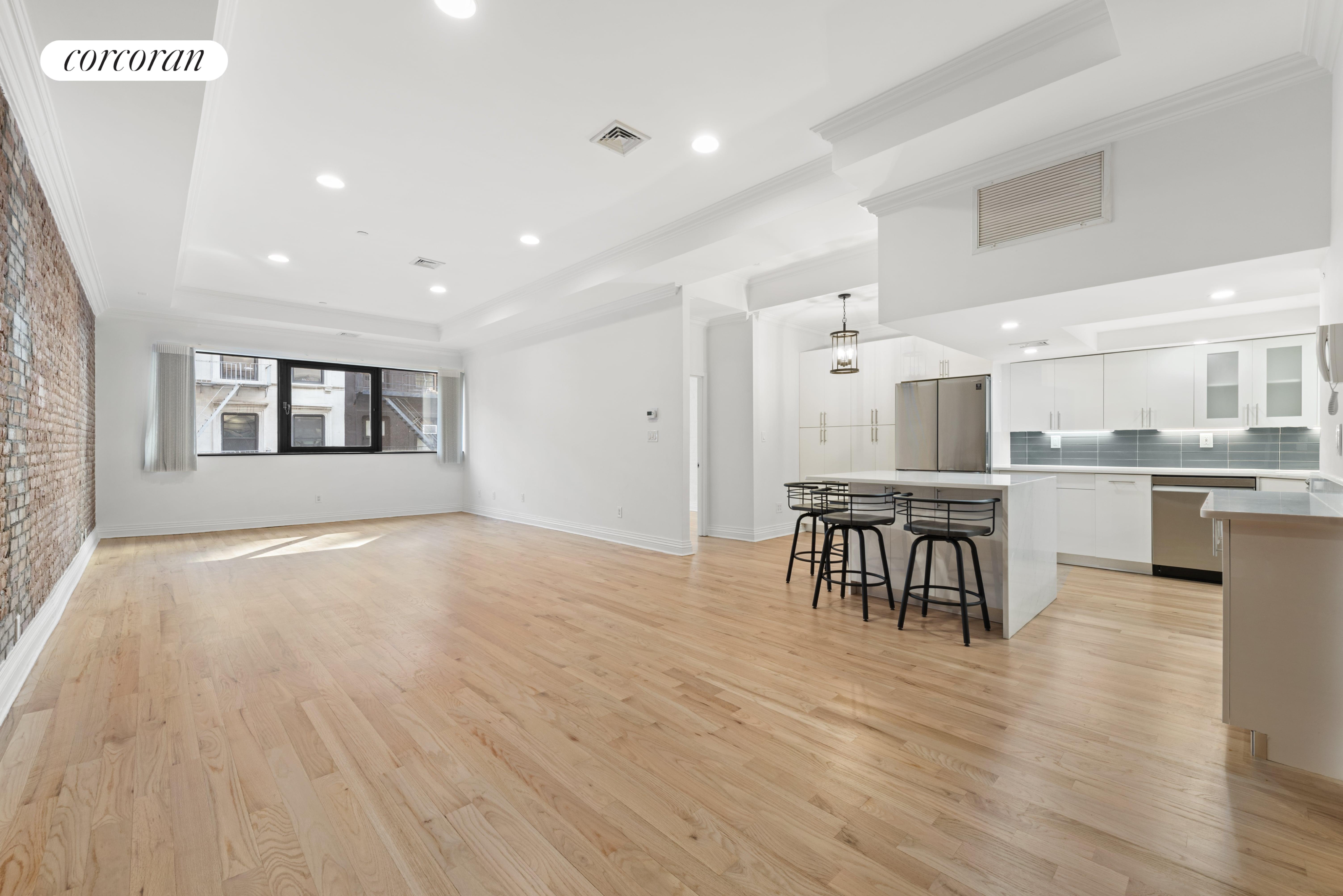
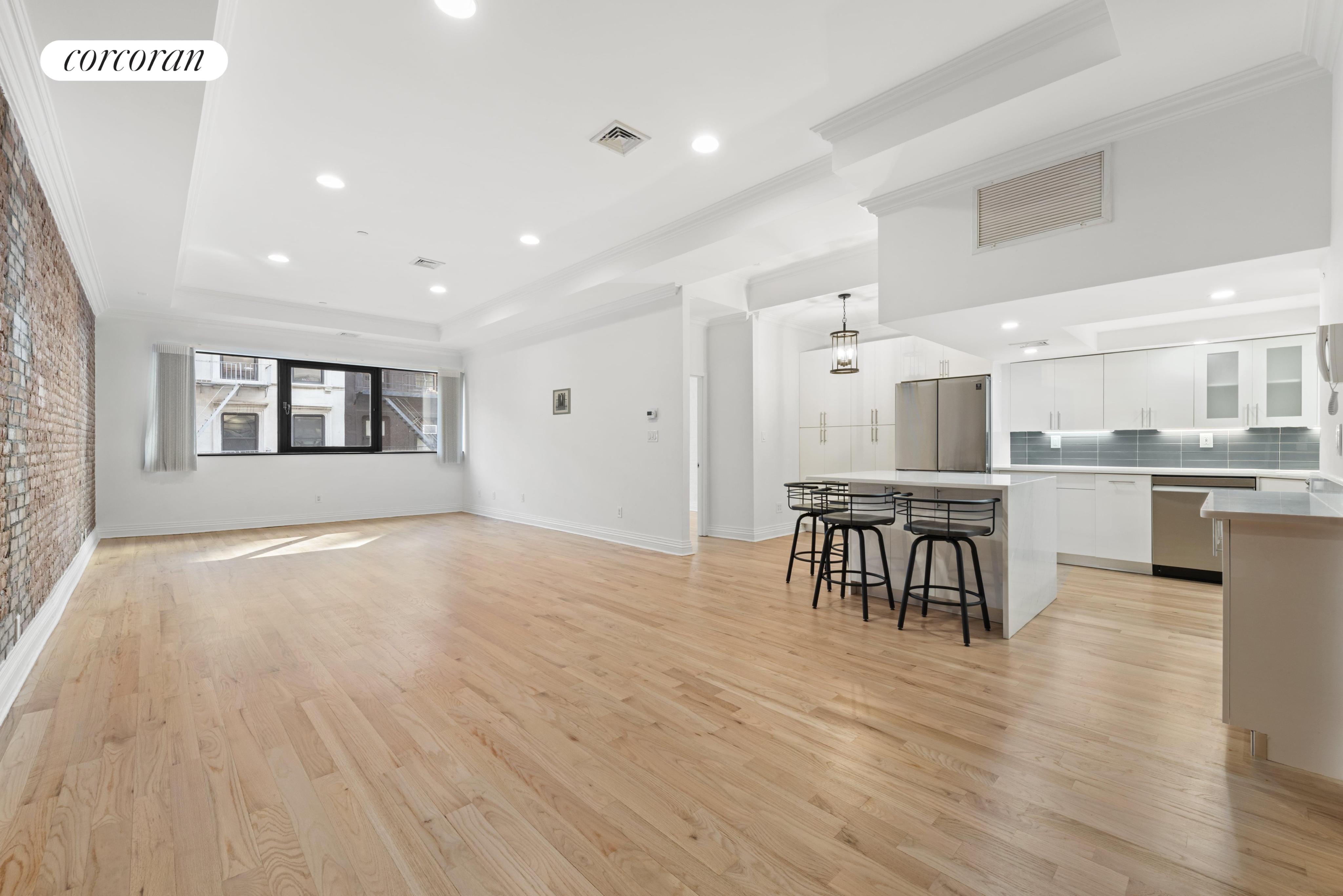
+ wall art [552,388,571,415]
